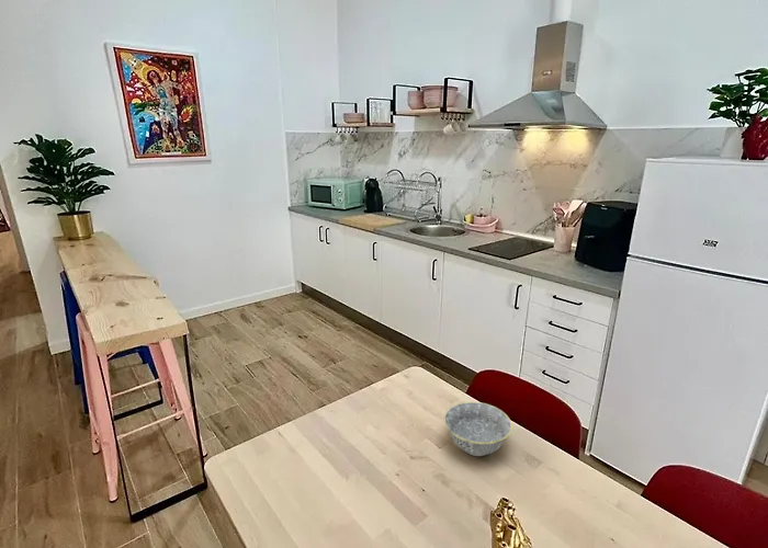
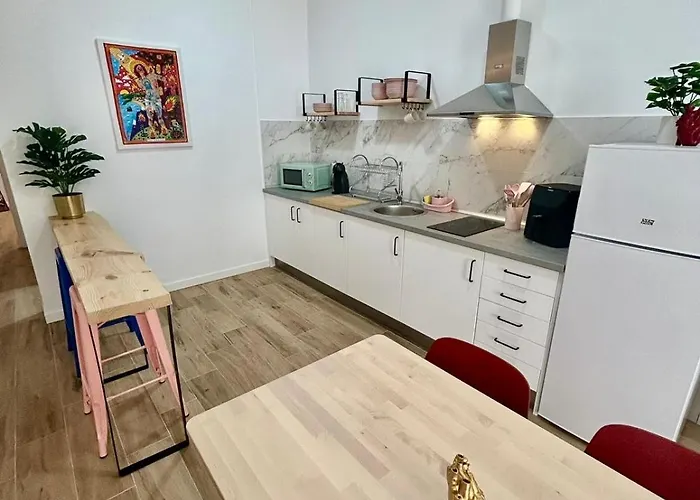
- bowl [443,401,513,457]
